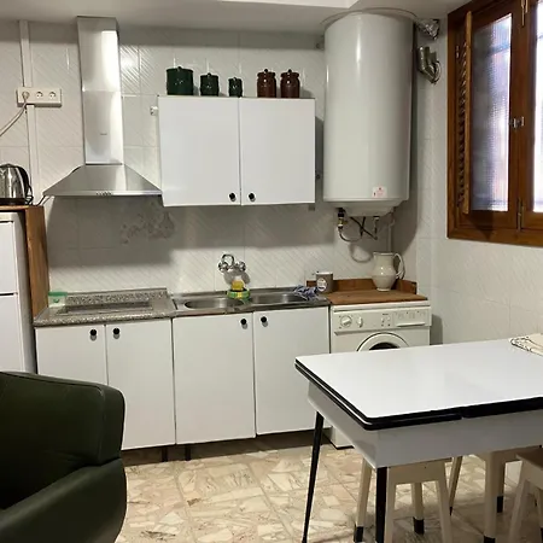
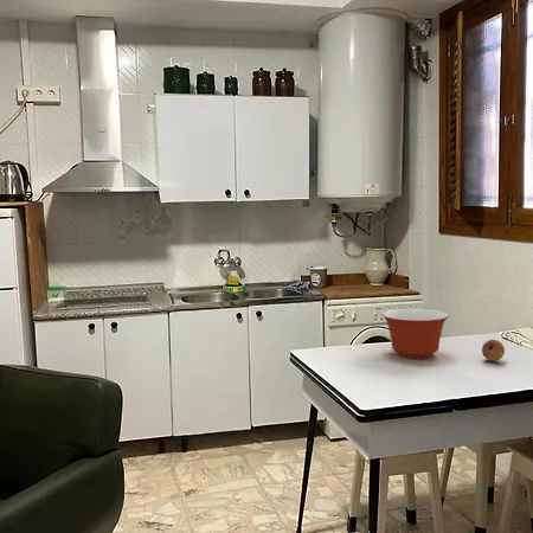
+ fruit [481,339,506,362]
+ mixing bowl [381,308,450,360]
